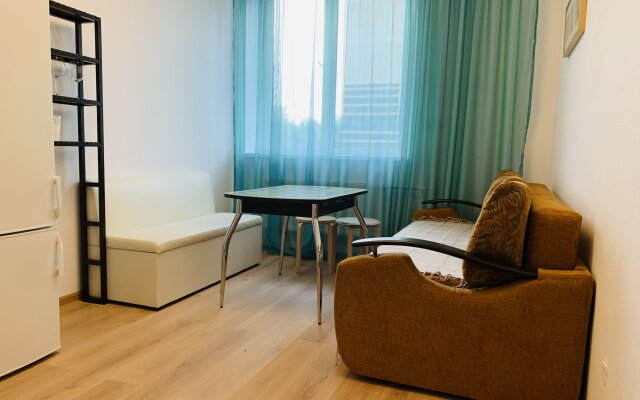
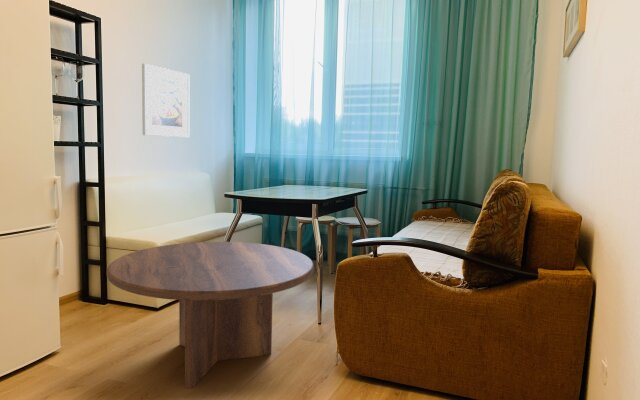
+ coffee table [106,241,315,389]
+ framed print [141,63,190,138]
